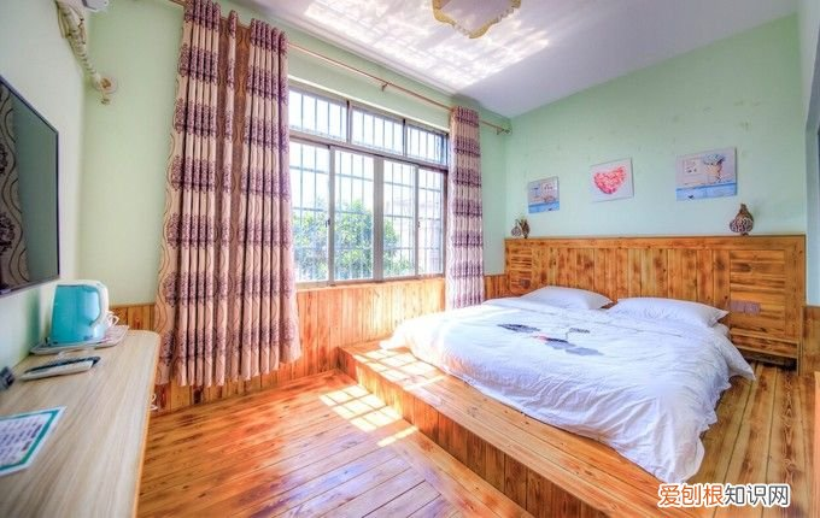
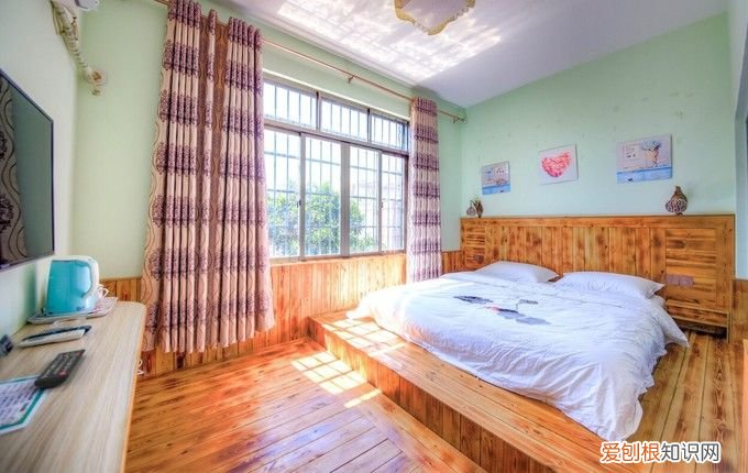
+ remote control [33,348,87,389]
